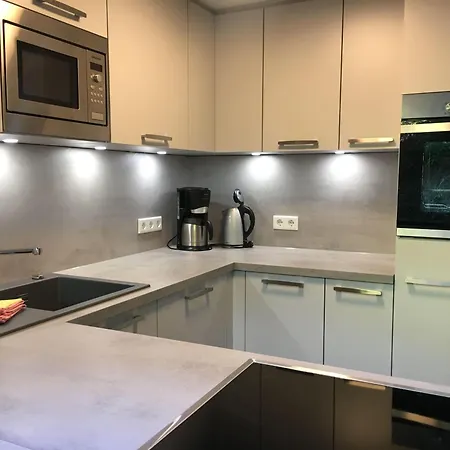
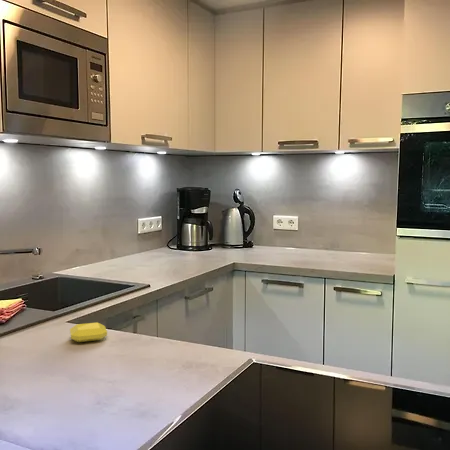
+ soap bar [69,321,108,343]
